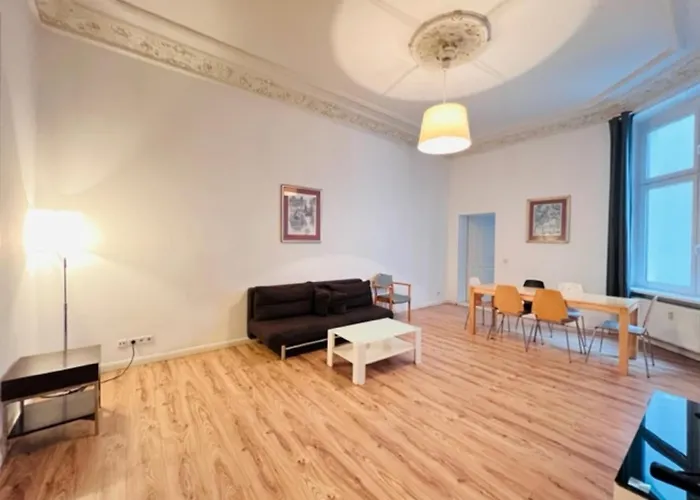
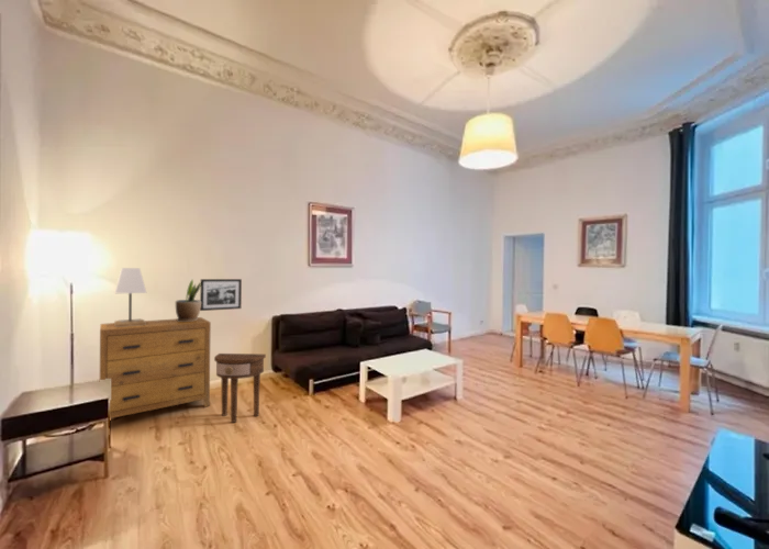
+ potted plant [175,278,201,322]
+ dresser [99,316,212,419]
+ side table [213,352,267,424]
+ picture frame [199,278,243,312]
+ lamp [113,267,147,327]
